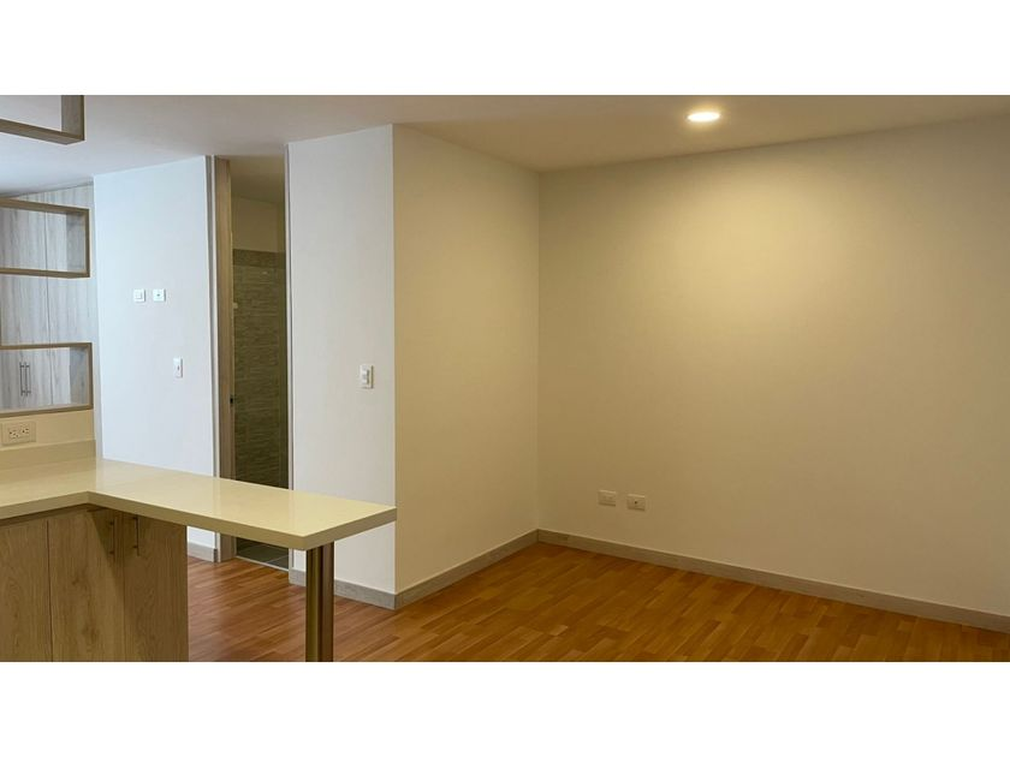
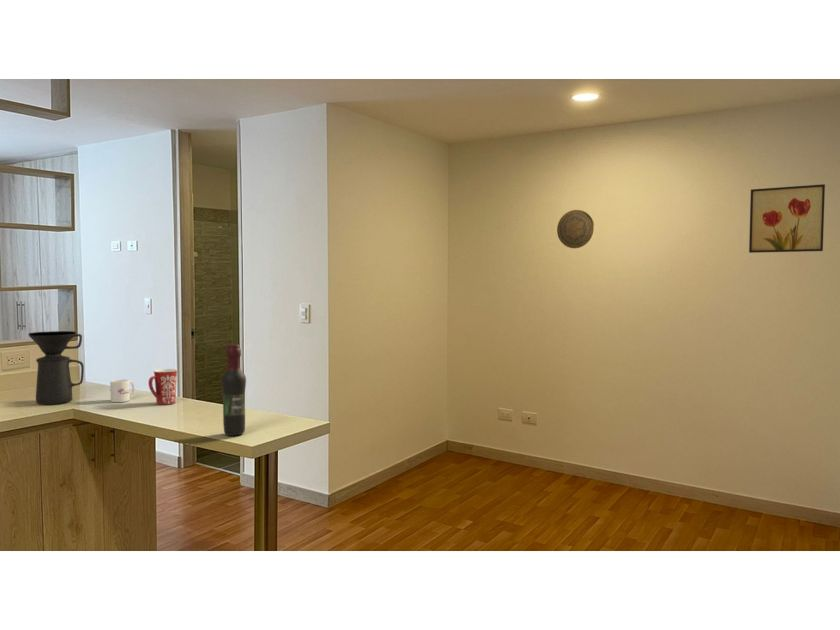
+ wine bottle [221,343,247,437]
+ wall art [748,183,826,254]
+ mug [148,368,178,406]
+ coffee maker [28,330,85,405]
+ decorative plate [556,209,595,249]
+ mug [109,378,135,403]
